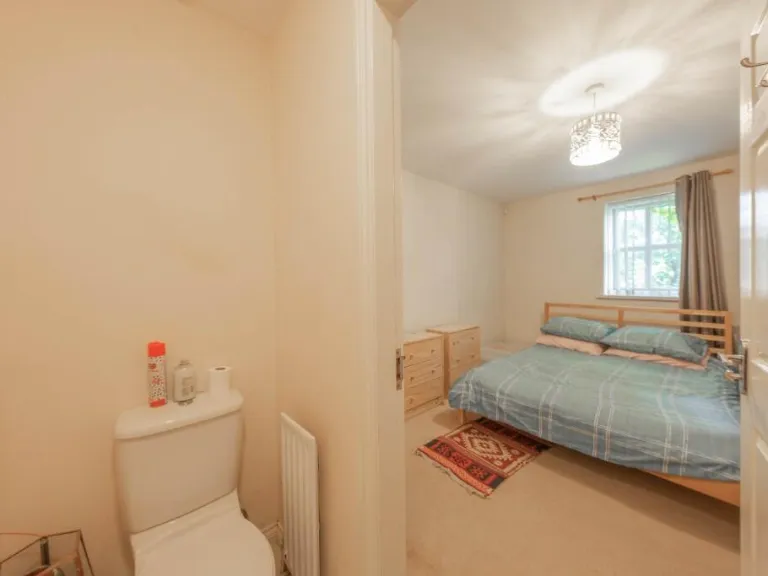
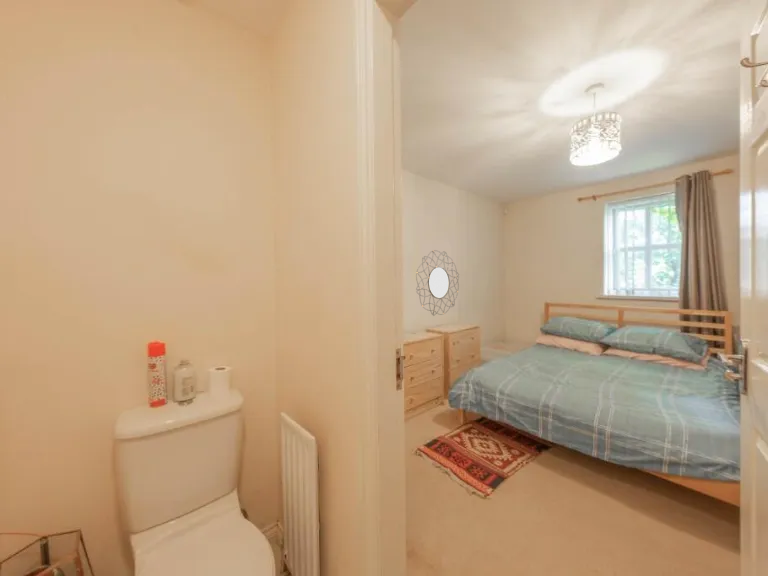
+ home mirror [415,249,460,317]
